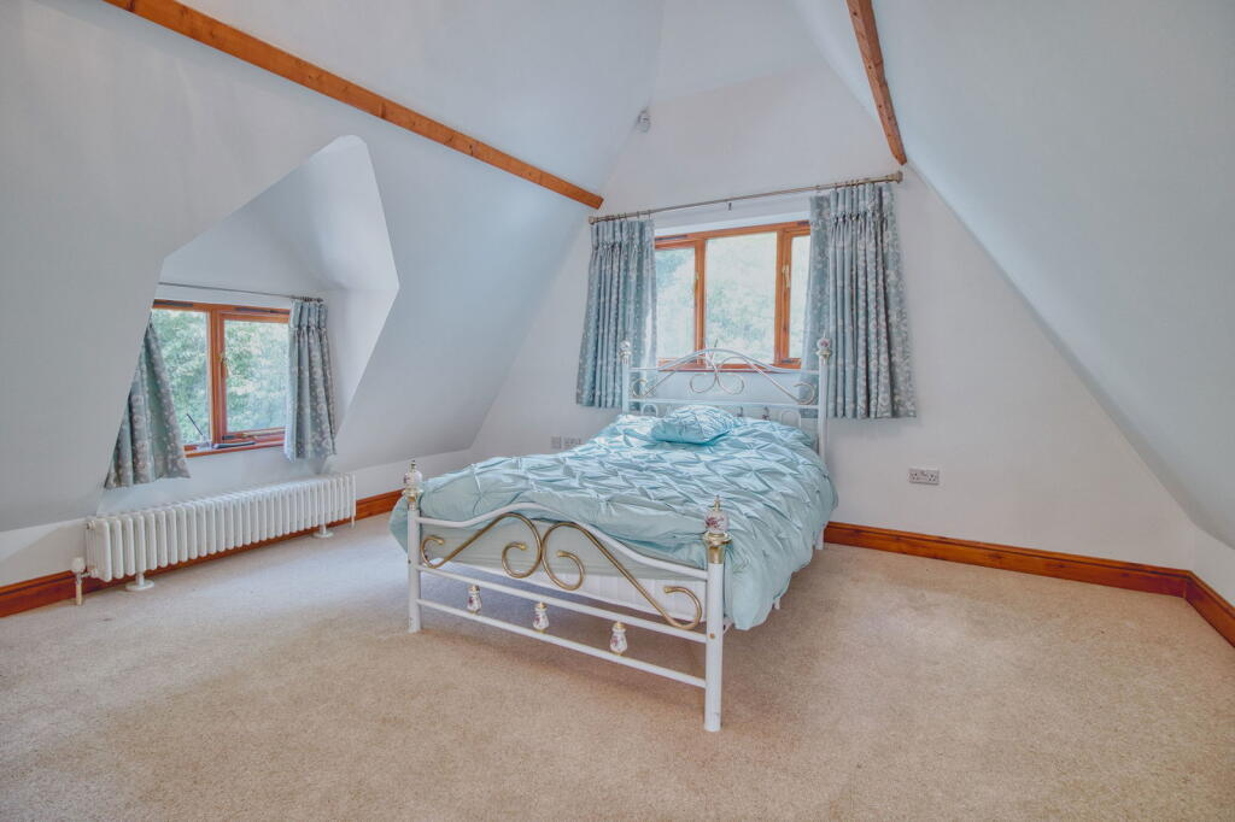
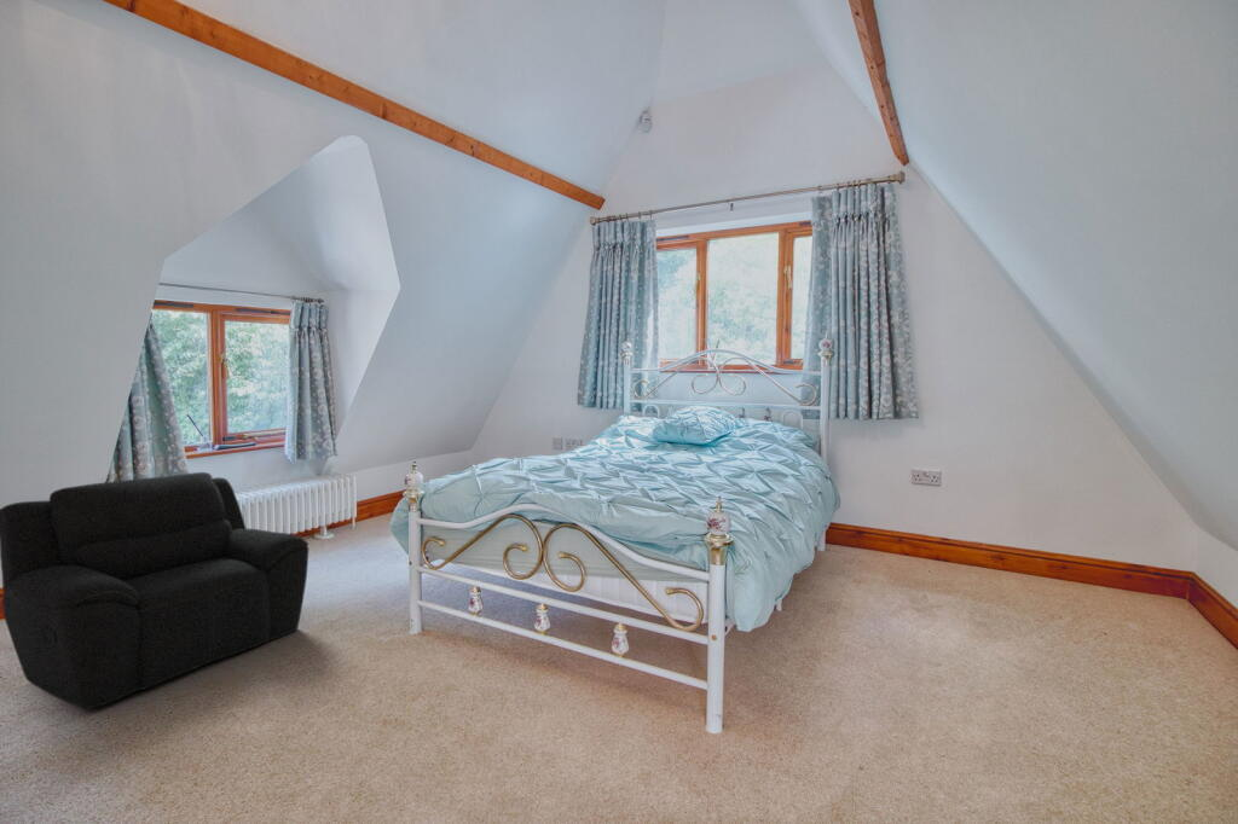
+ armchair [0,471,310,710]
